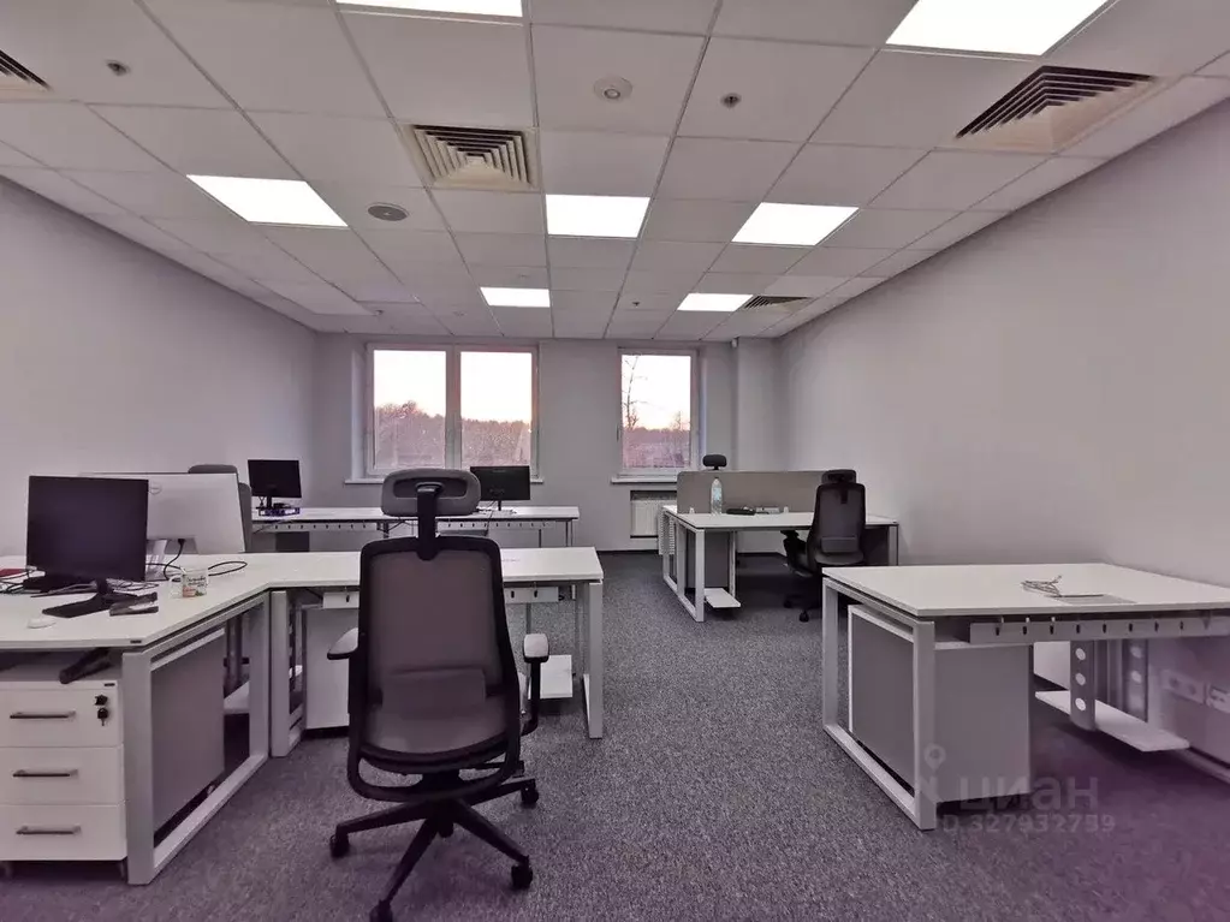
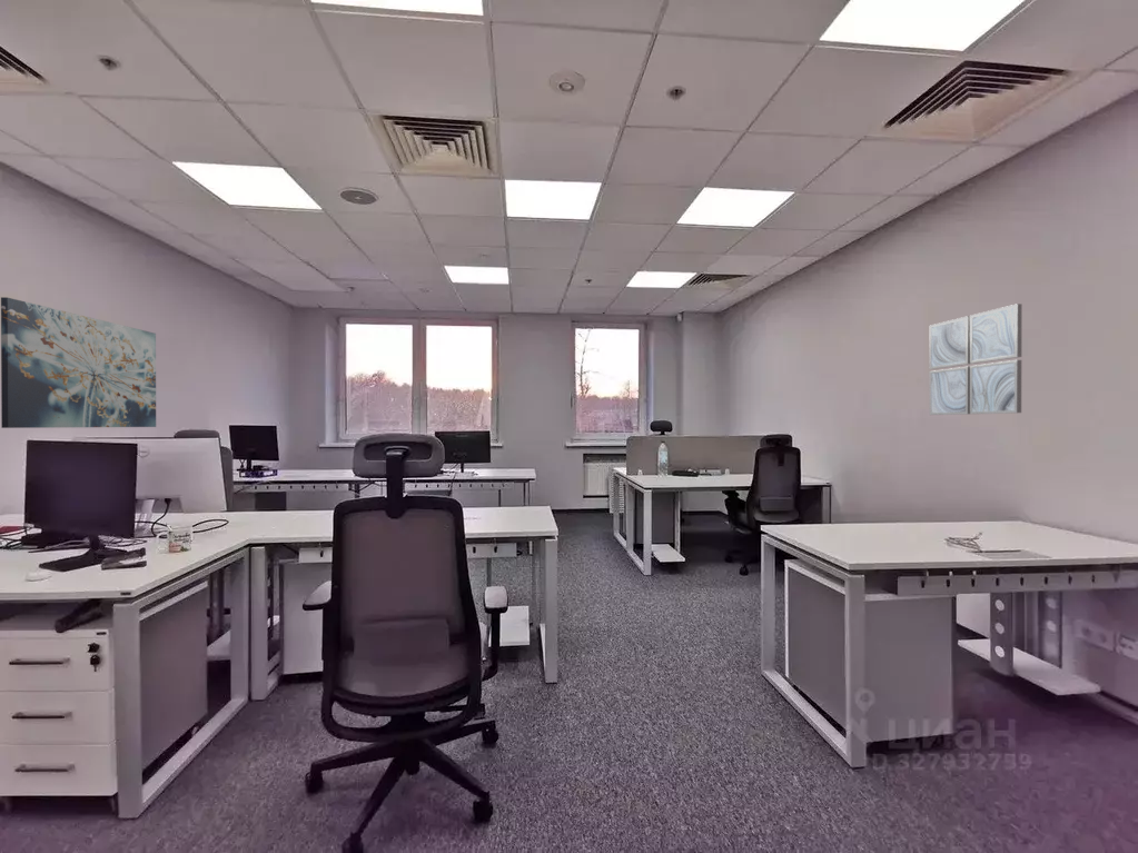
+ wall art [0,296,157,429]
+ wall art [929,302,1022,416]
